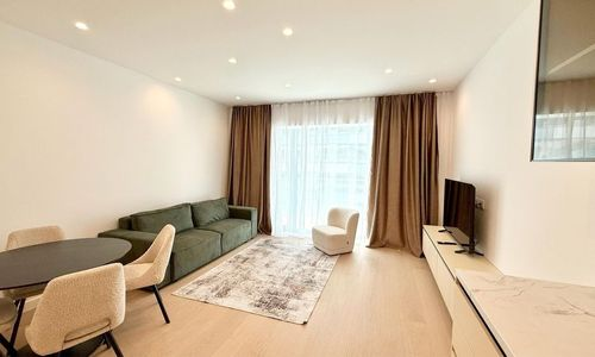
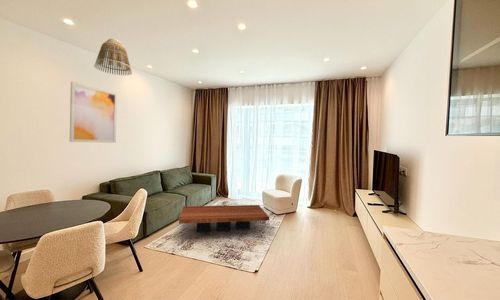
+ wall art [69,81,118,144]
+ coffee table [178,204,270,233]
+ lamp shade [93,38,133,77]
